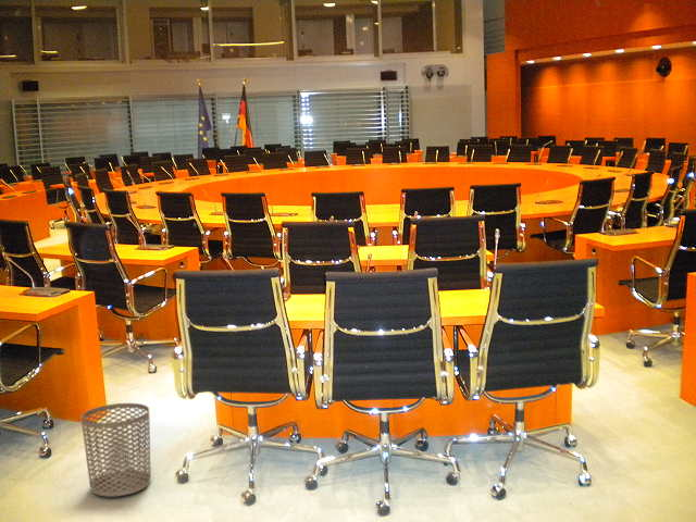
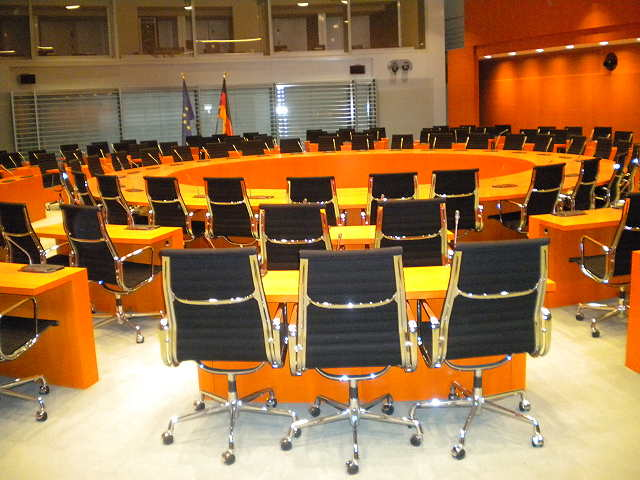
- waste bin [80,402,152,498]
